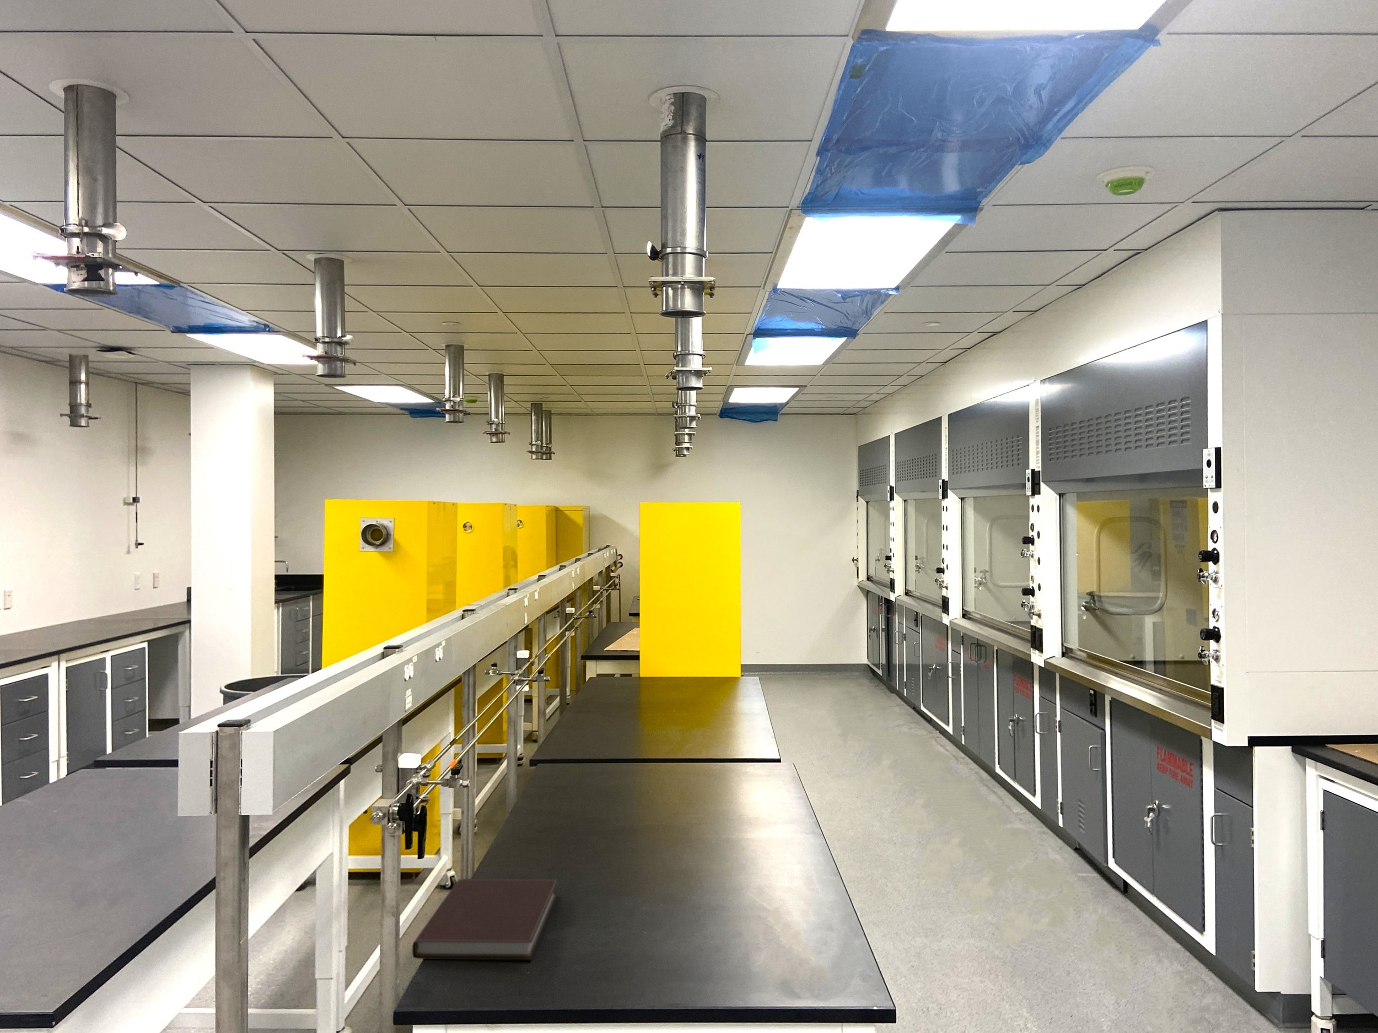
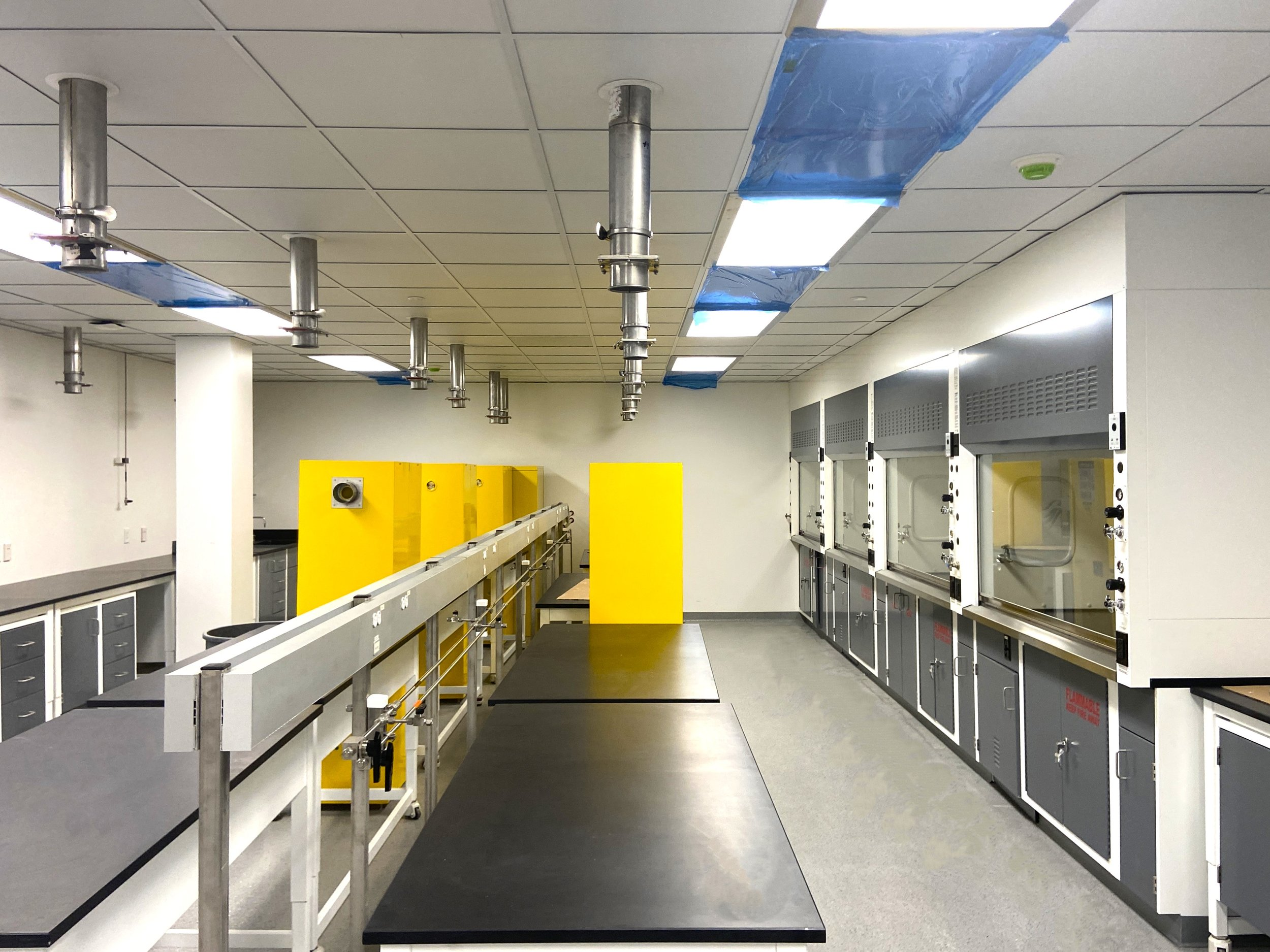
- notebook [411,878,560,960]
